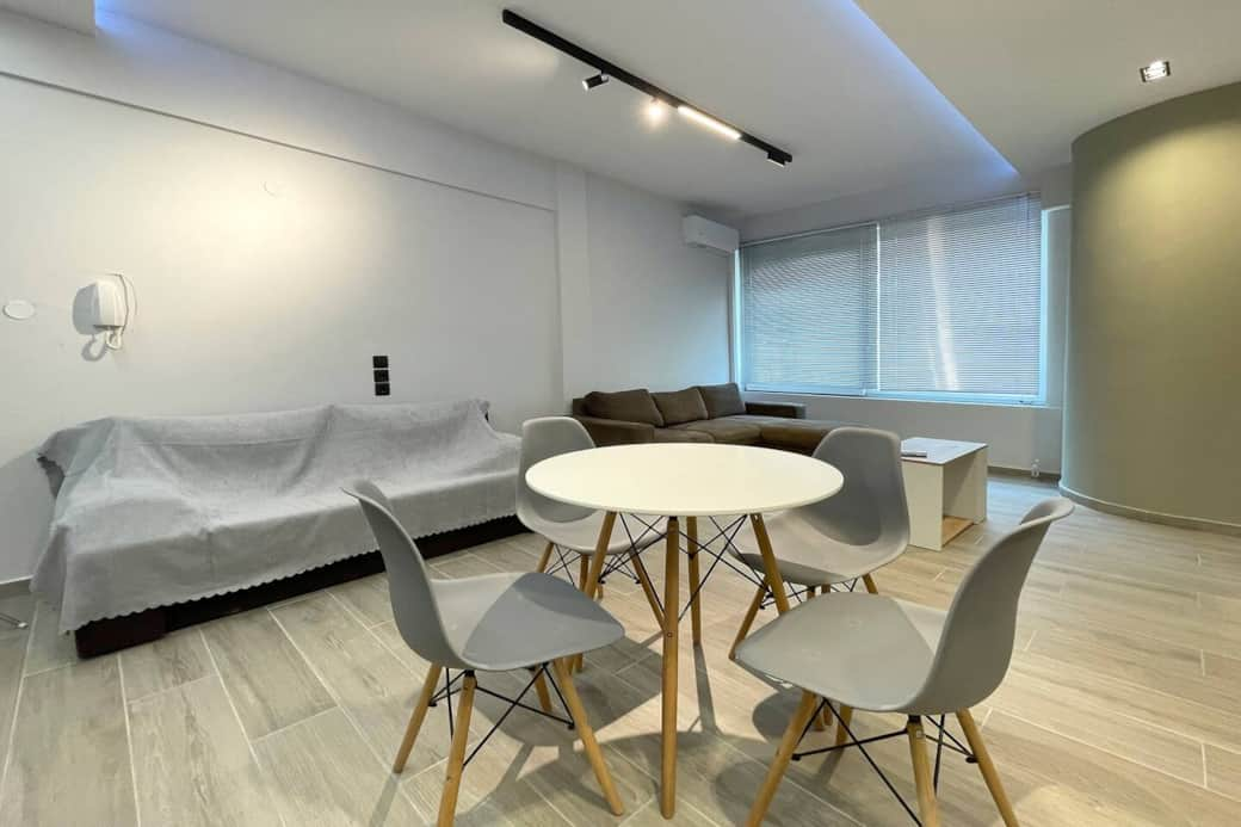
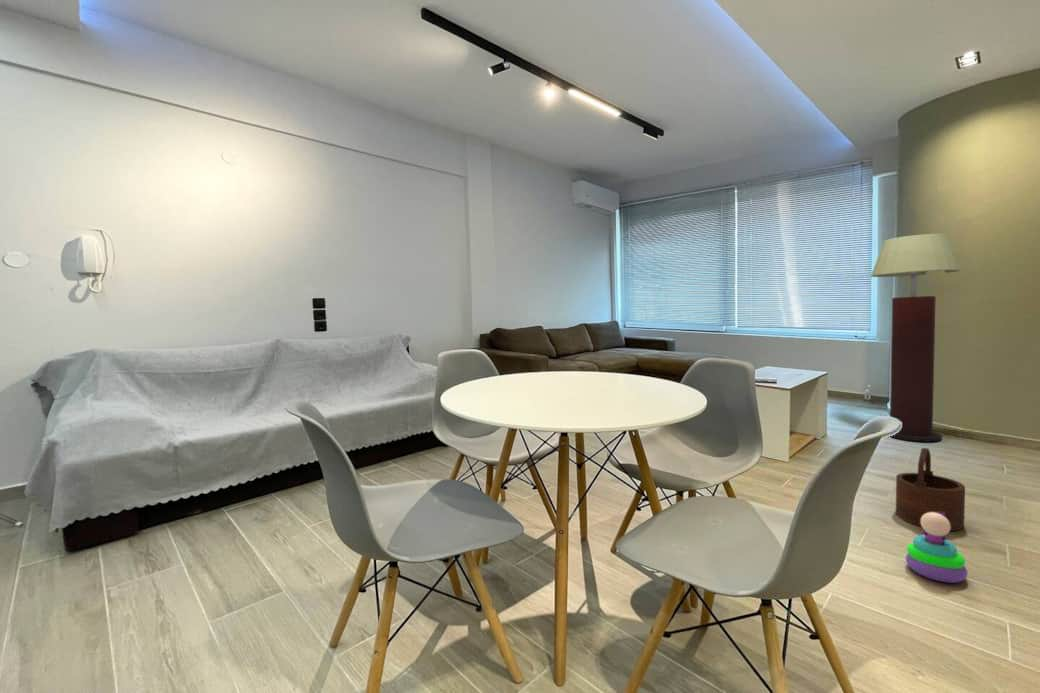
+ floor lamp [870,233,962,443]
+ wooden bucket [895,447,966,532]
+ stacking toy [905,512,969,584]
